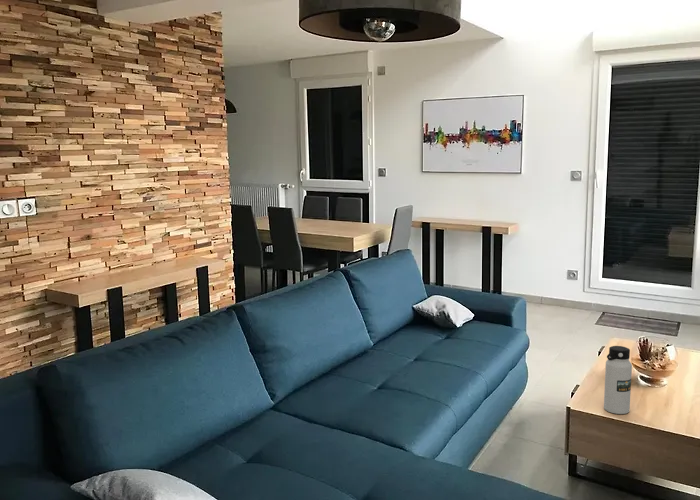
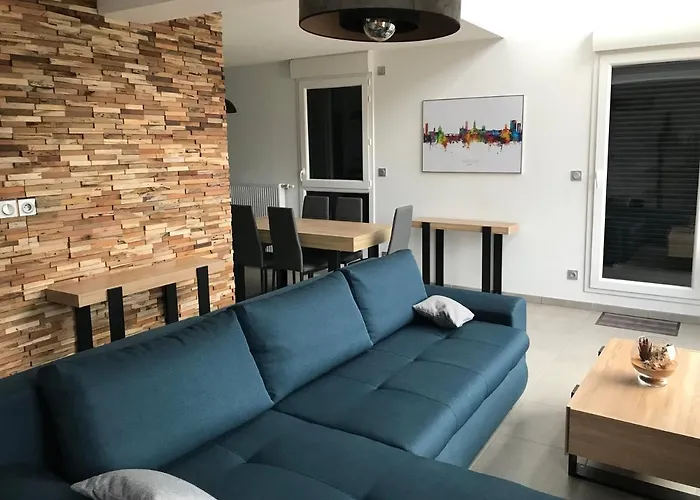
- water bottle [603,345,633,415]
